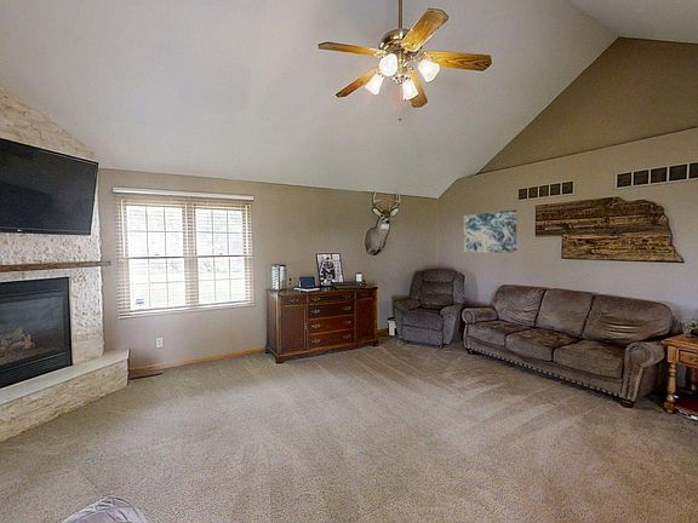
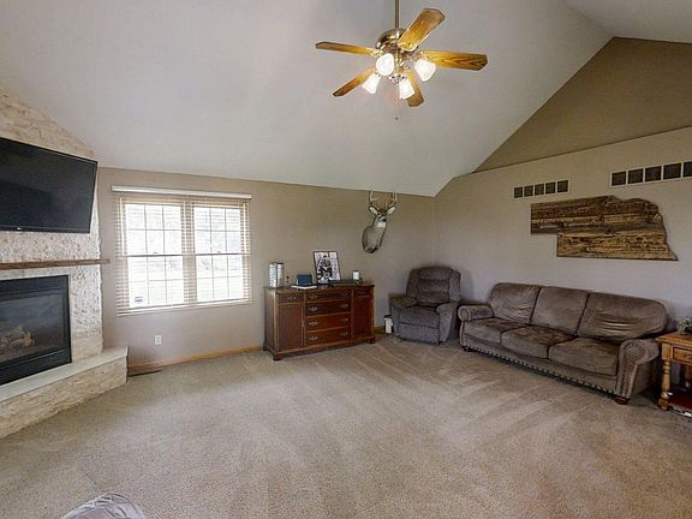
- wall art [463,209,517,254]
